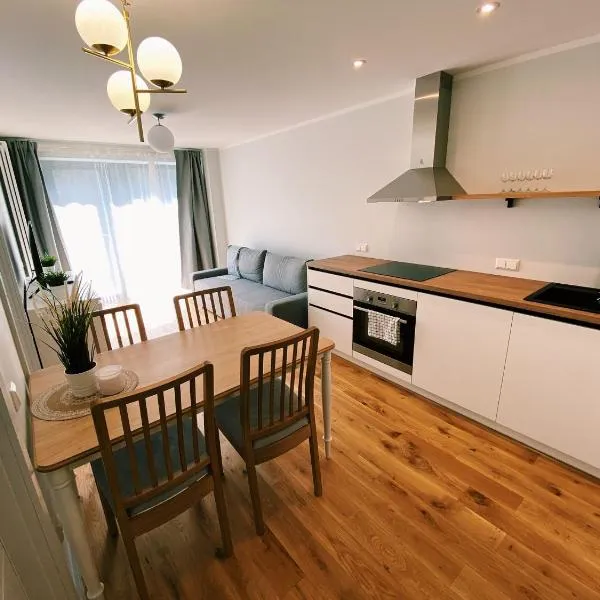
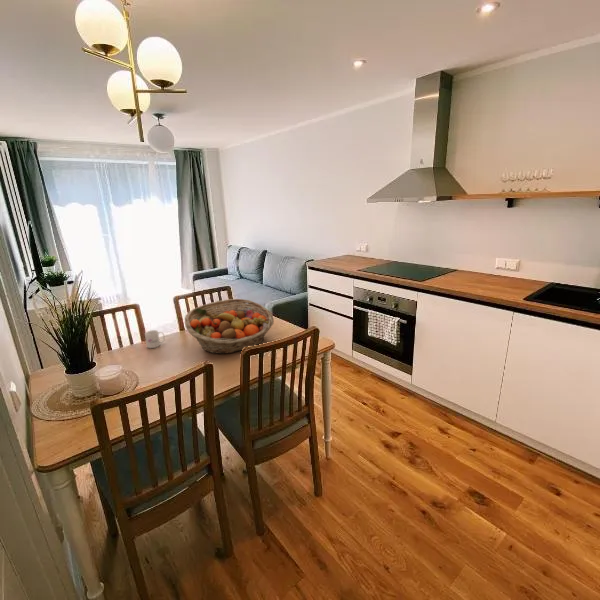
+ fruit basket [184,298,275,355]
+ mug [144,329,166,349]
